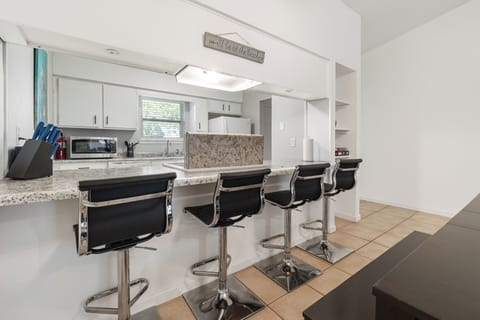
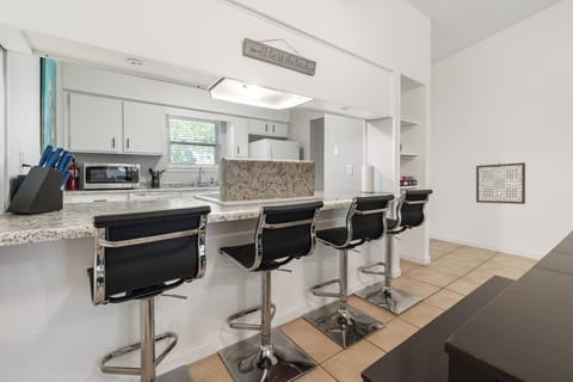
+ wall art [475,161,526,205]
